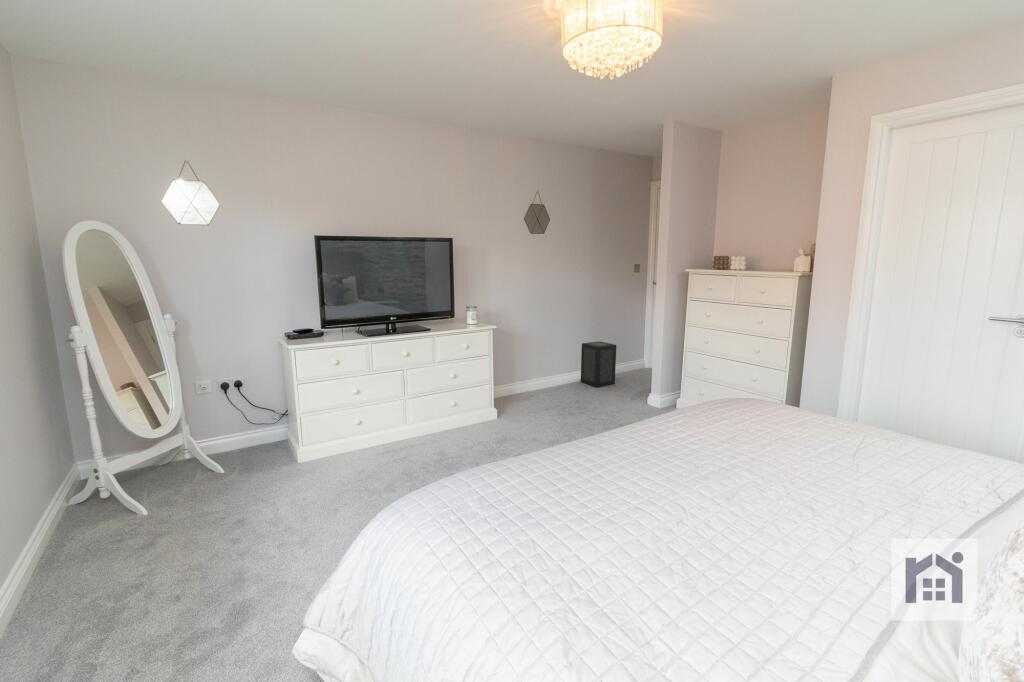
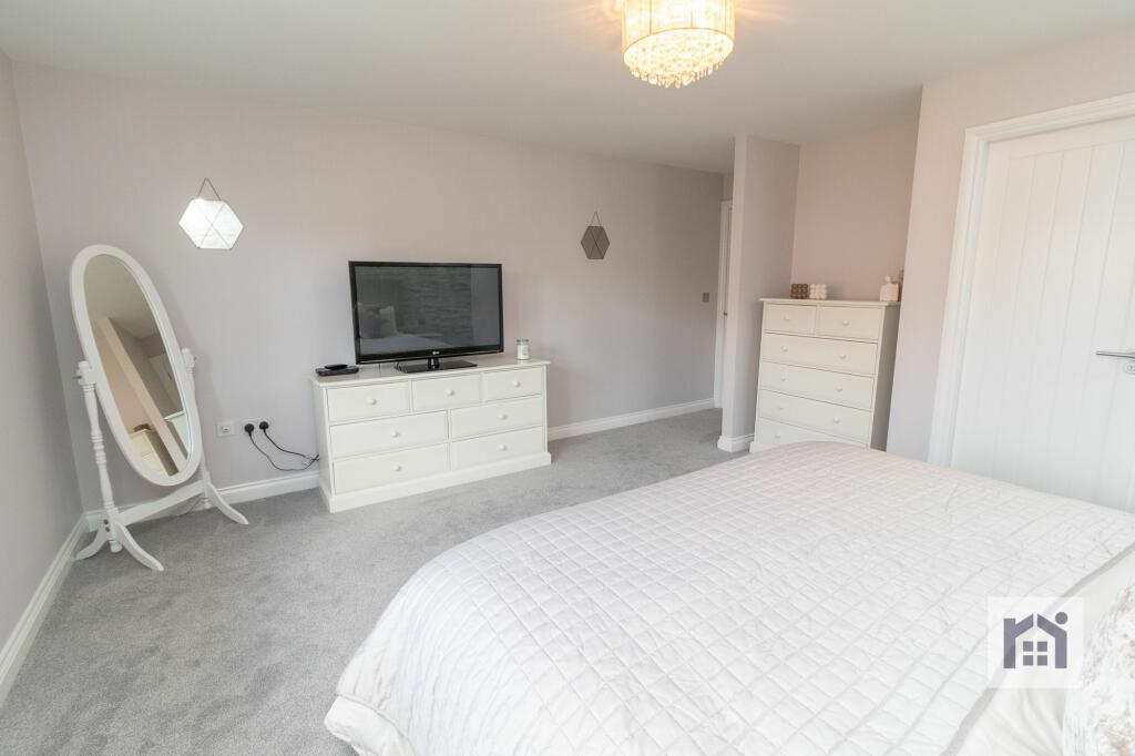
- speaker [580,341,617,388]
